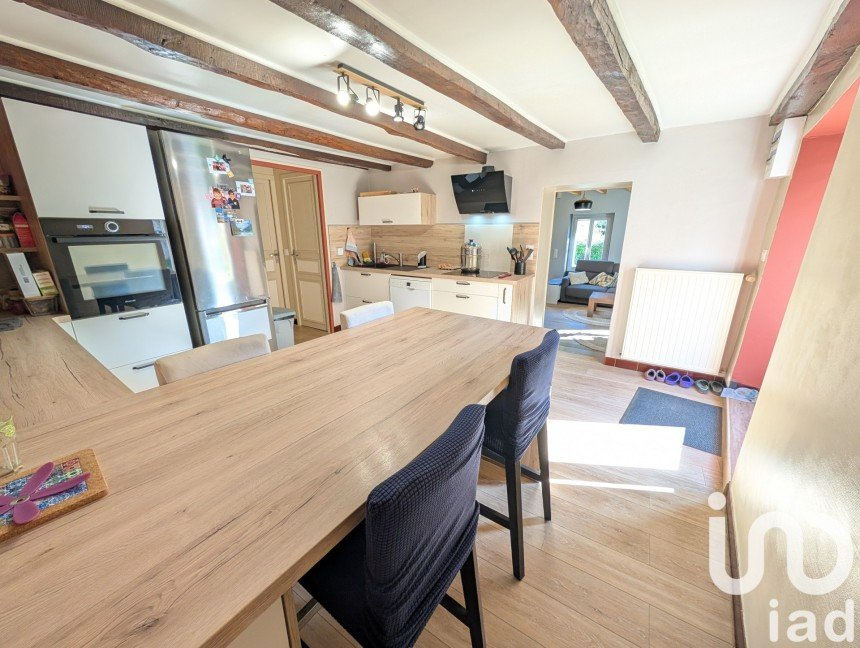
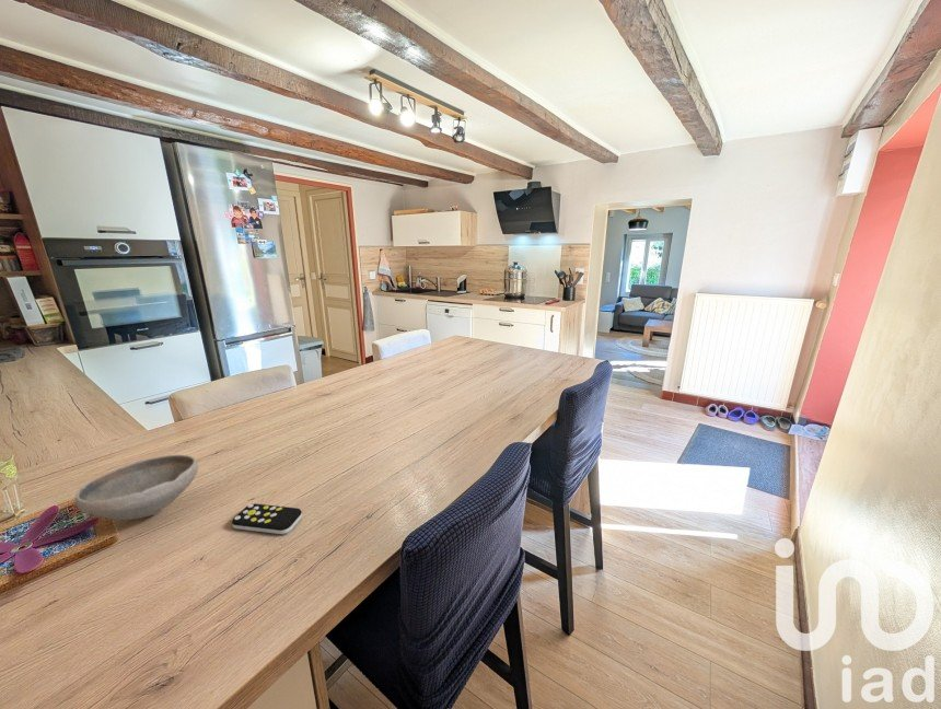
+ remote control [231,502,303,535]
+ bowl [73,454,199,521]
